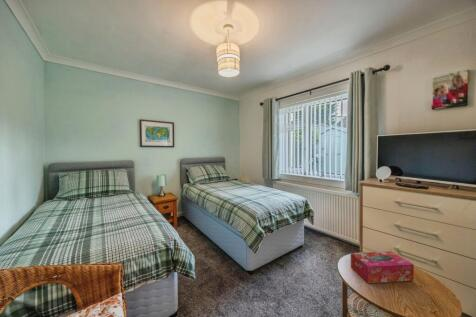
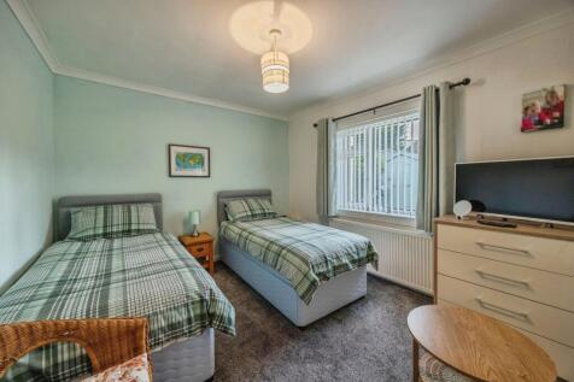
- tissue box [350,250,415,284]
